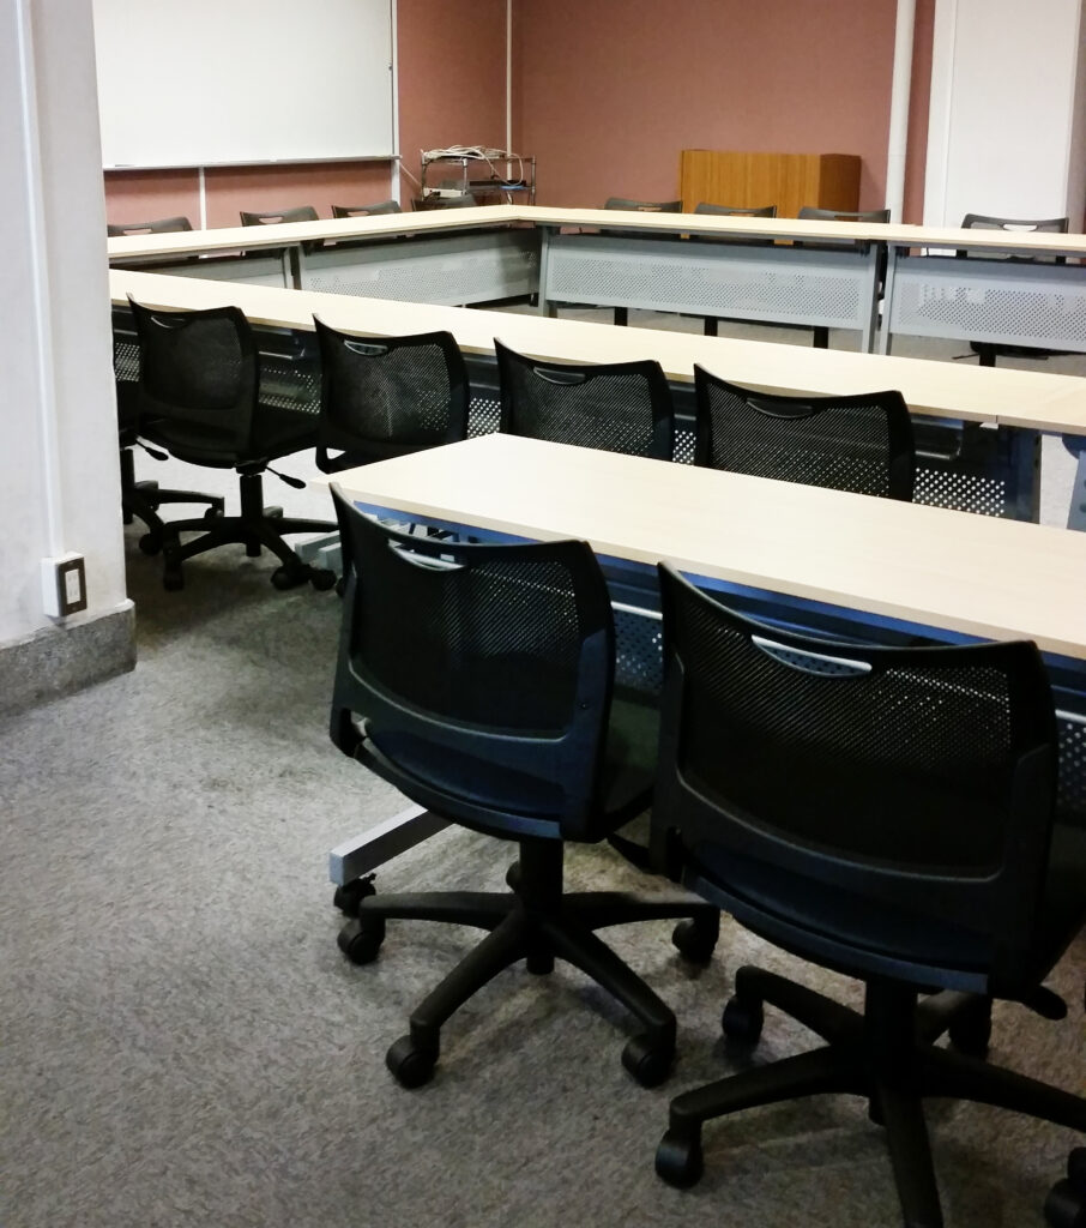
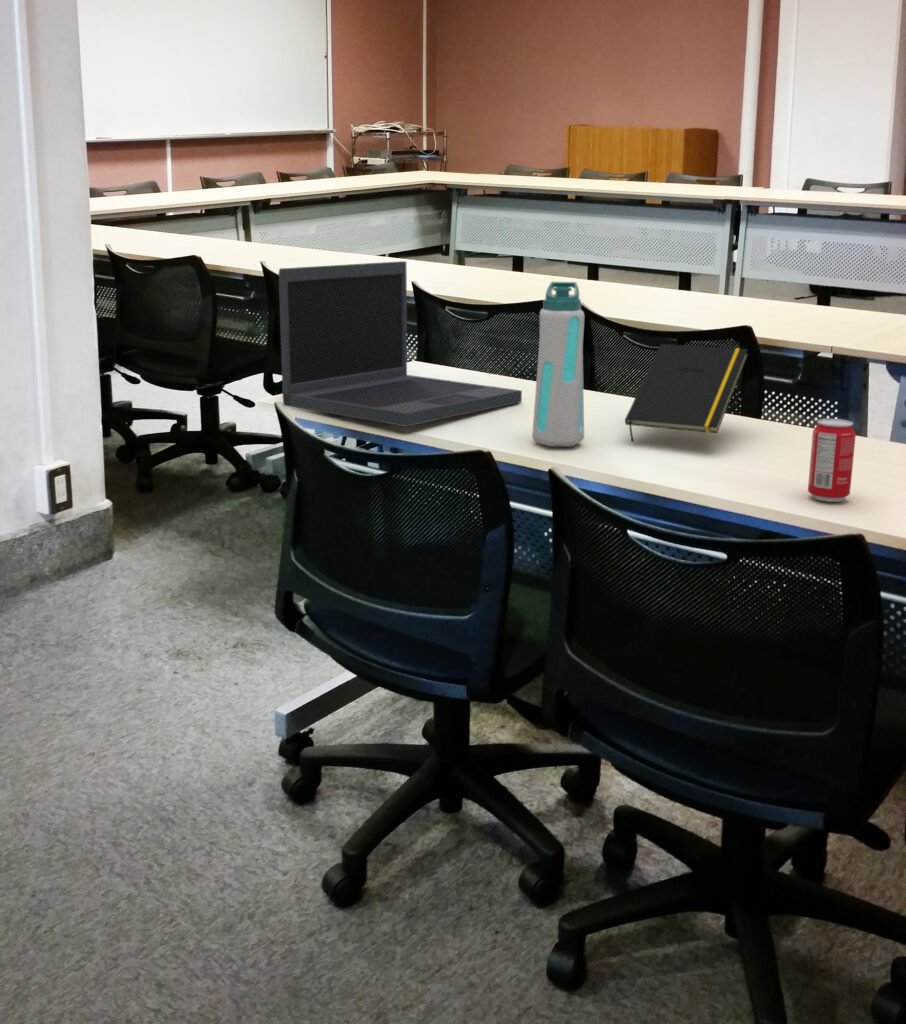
+ beverage can [807,418,857,503]
+ water bottle [531,281,585,447]
+ notepad [624,343,749,442]
+ laptop [278,260,523,428]
